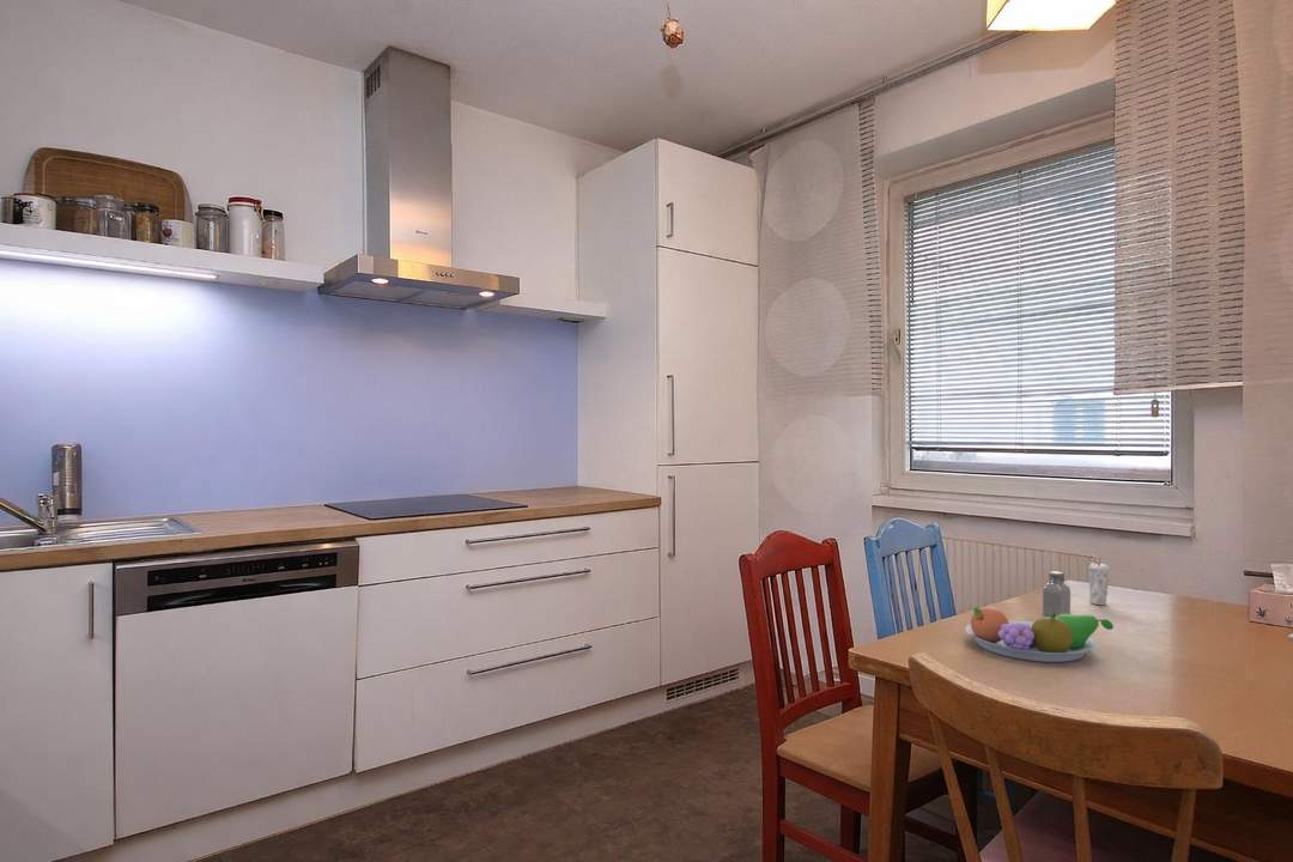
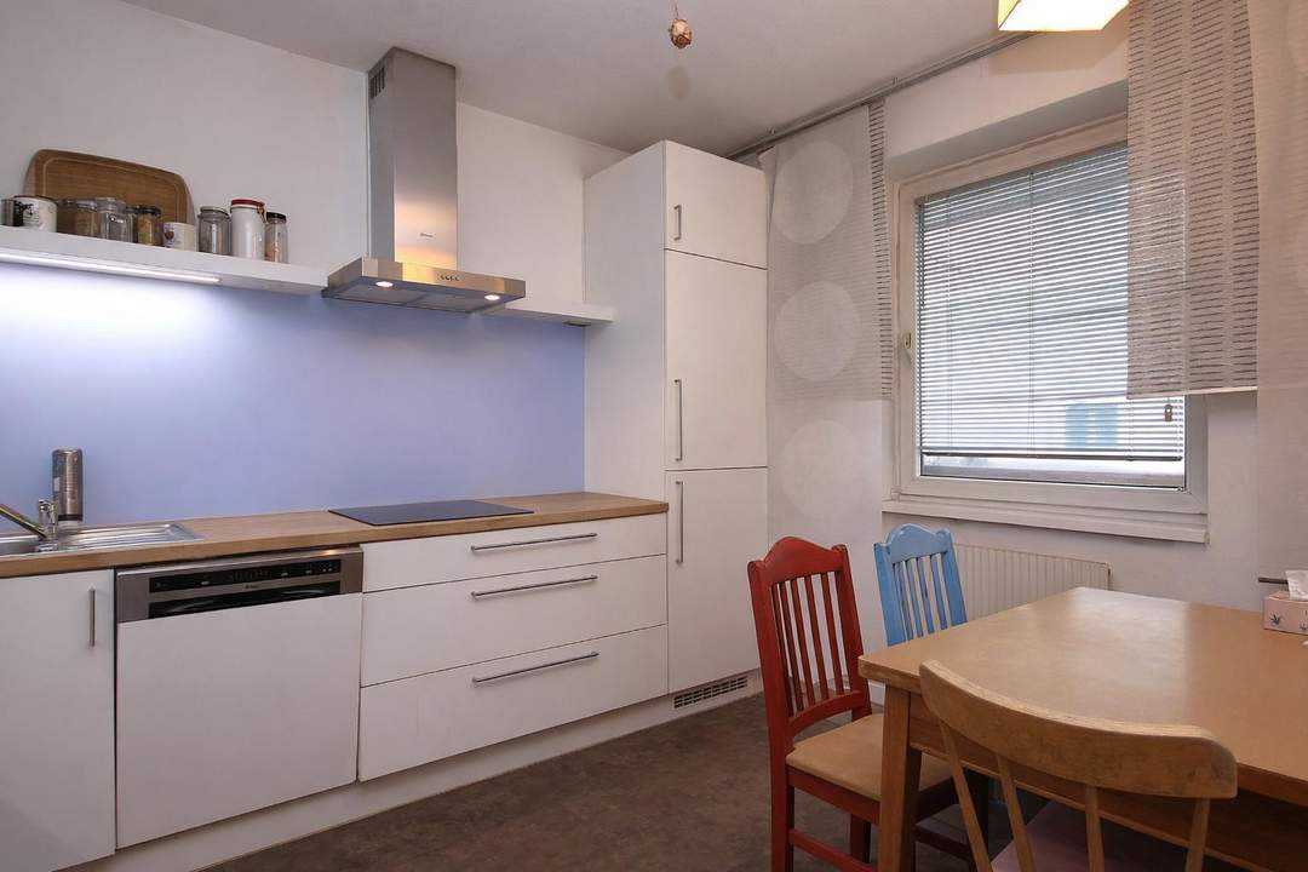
- fruit bowl [964,606,1115,663]
- saltshaker [1042,570,1072,617]
- candle [1087,558,1110,606]
